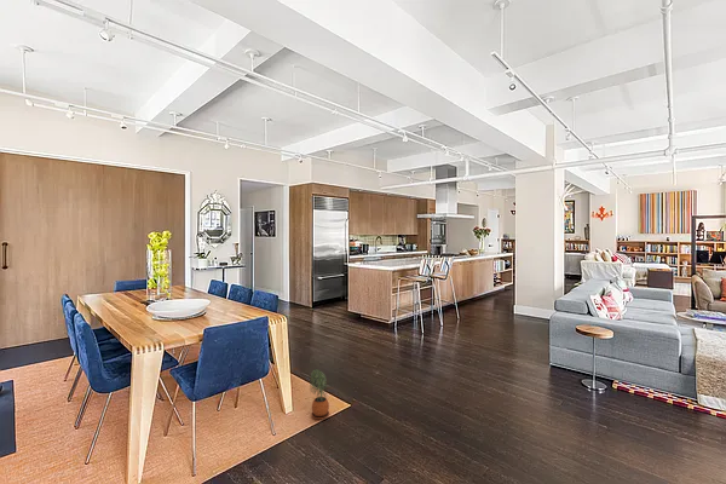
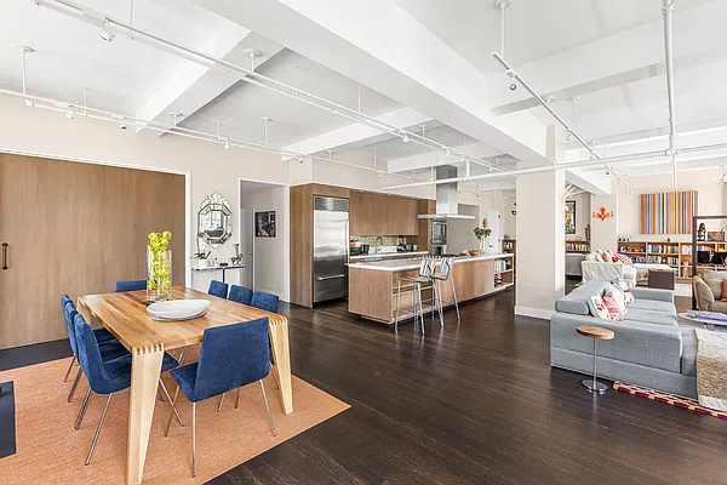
- potted plant [309,368,330,420]
